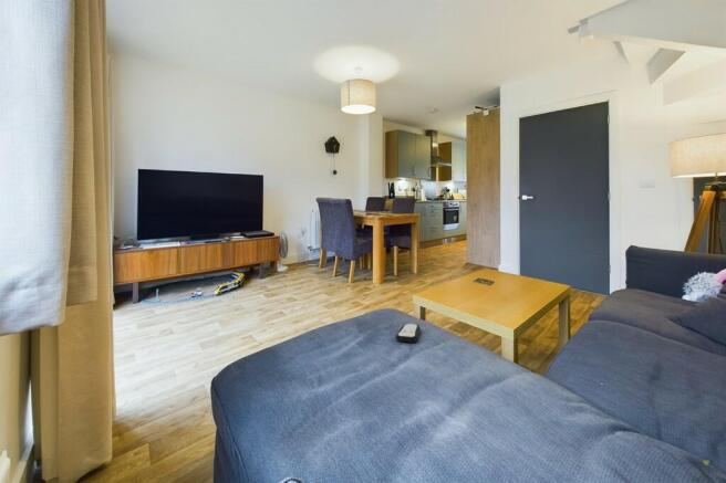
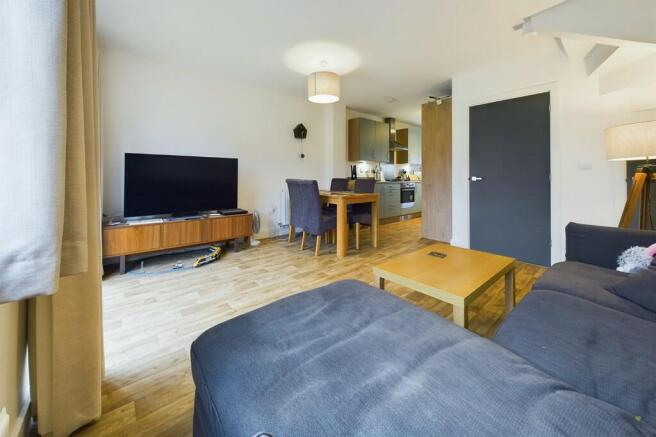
- remote control [394,323,422,344]
